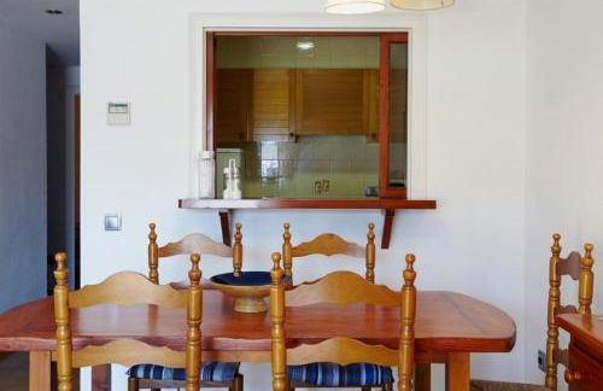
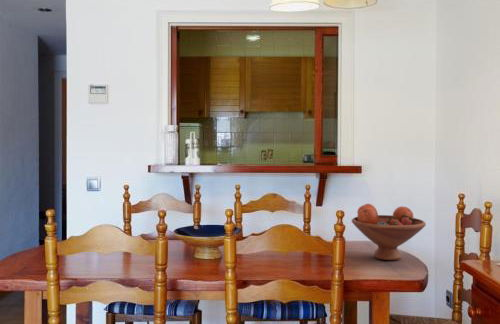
+ fruit bowl [351,203,427,261]
